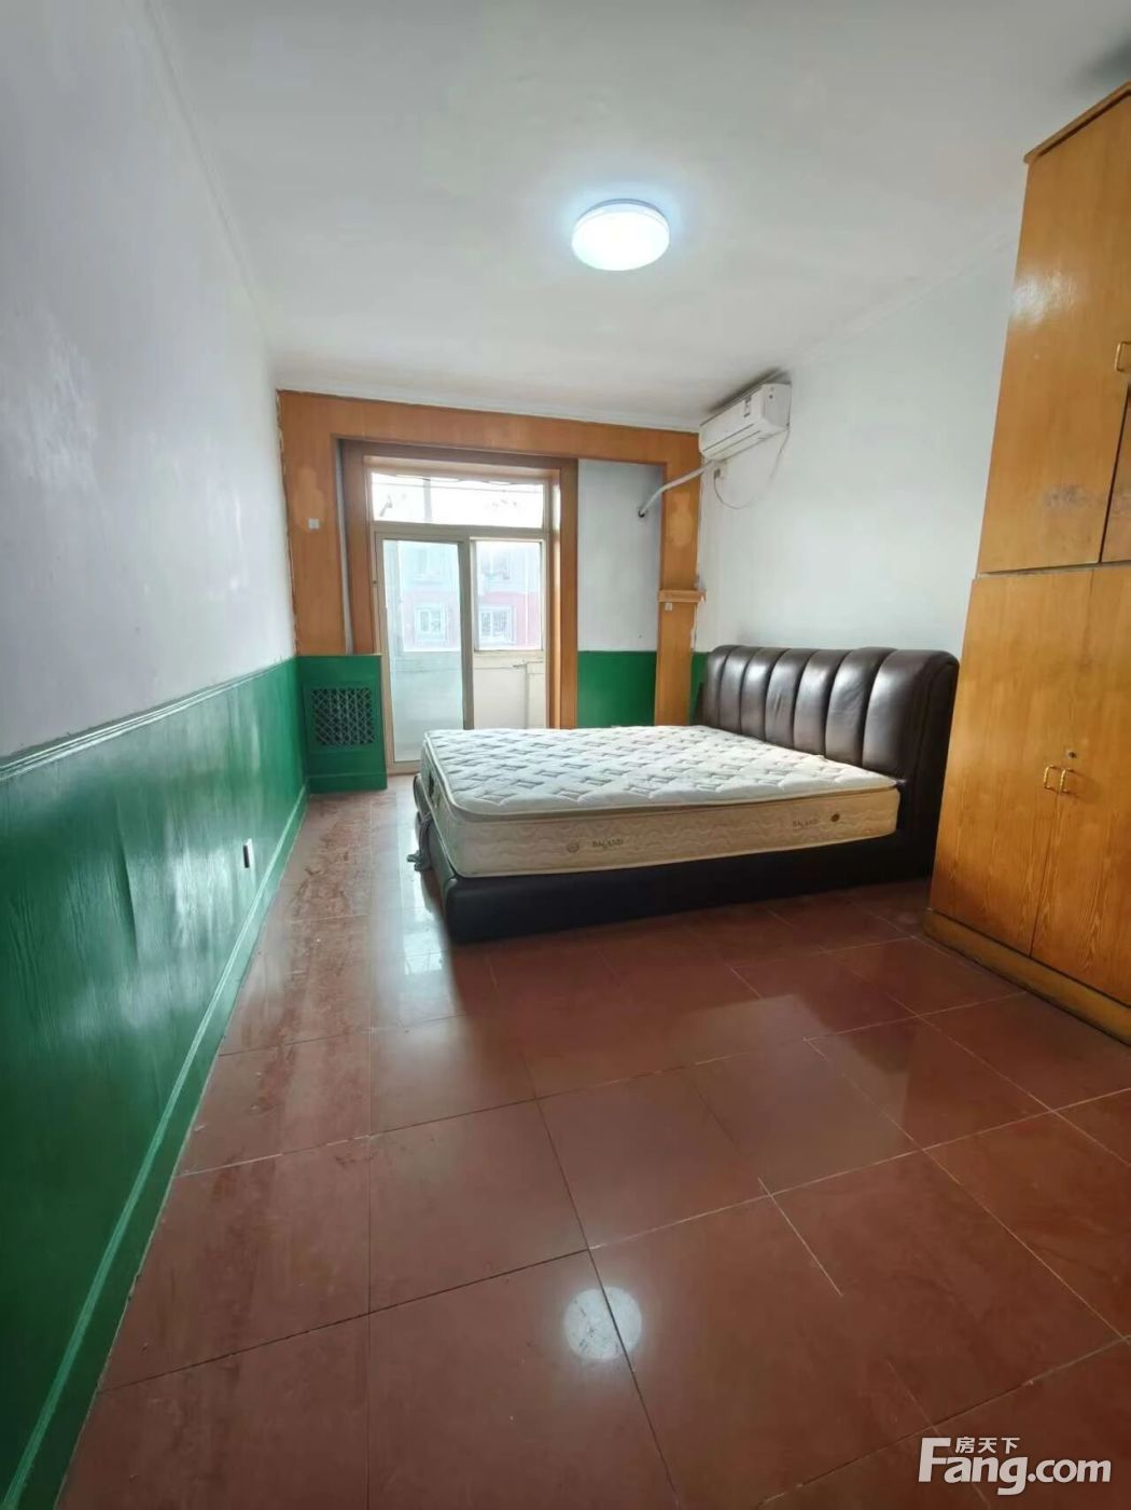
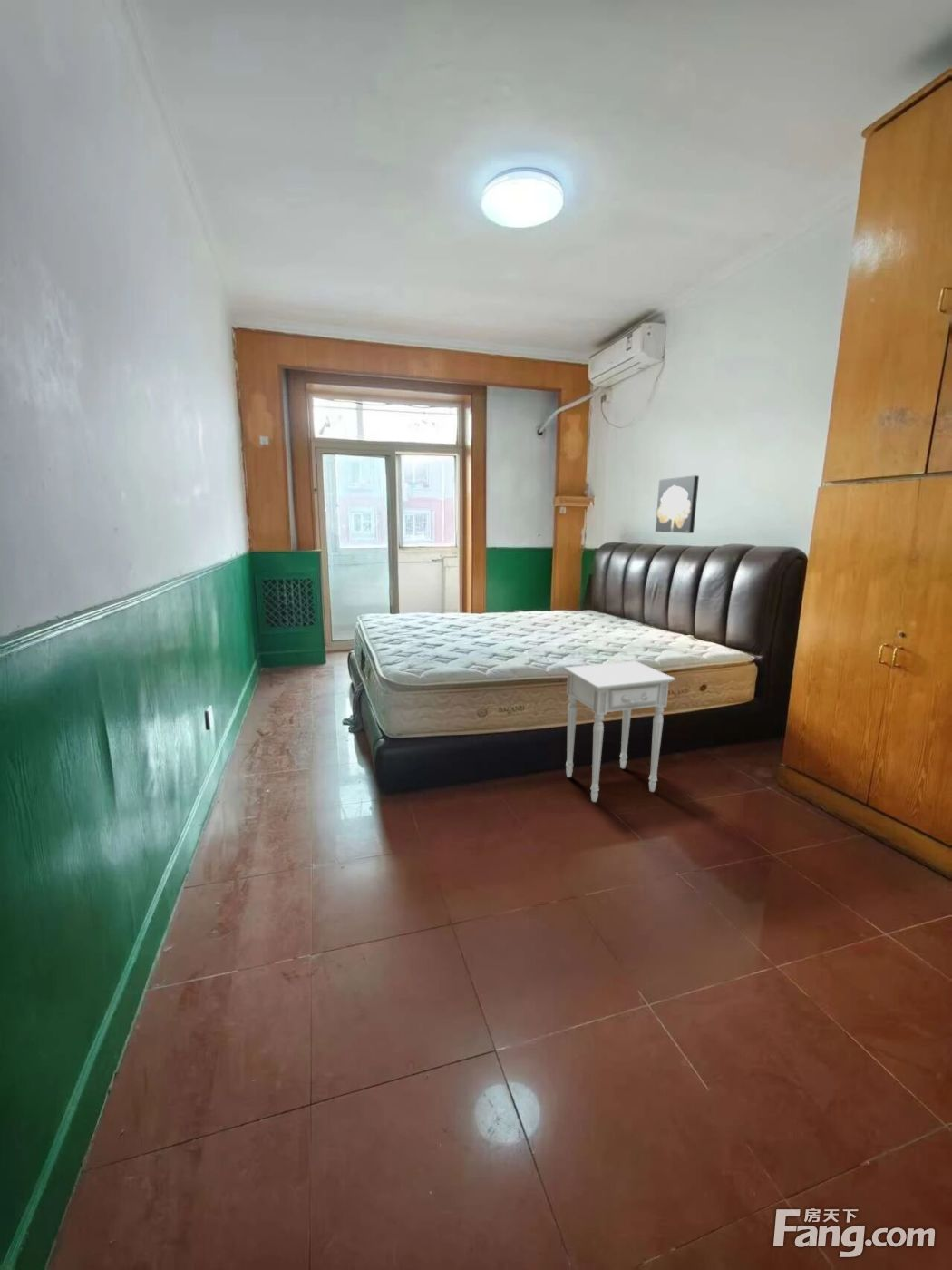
+ nightstand [563,659,676,803]
+ wall art [655,474,700,534]
